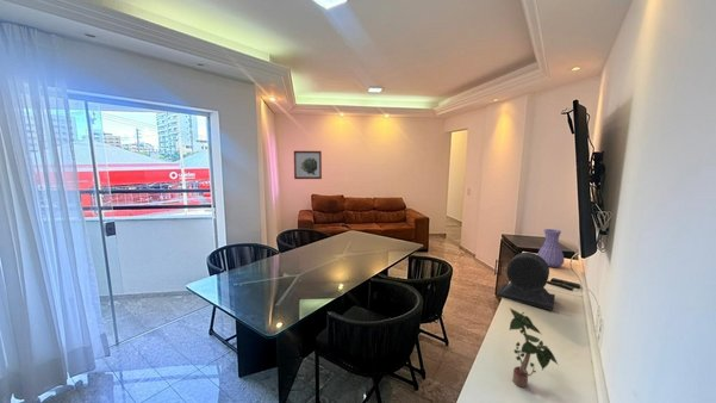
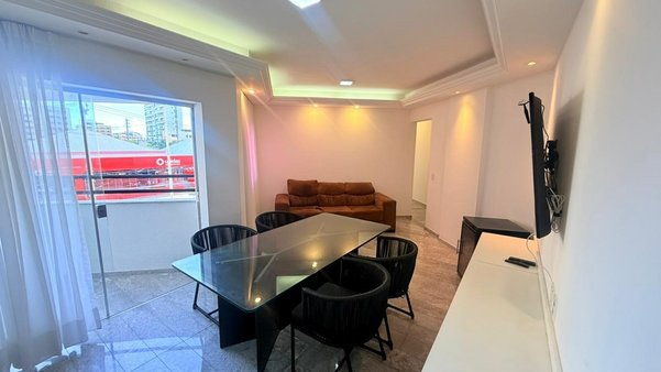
- vase [537,228,566,268]
- wall art [293,150,323,180]
- speaker [497,252,556,311]
- potted plant [508,308,559,389]
